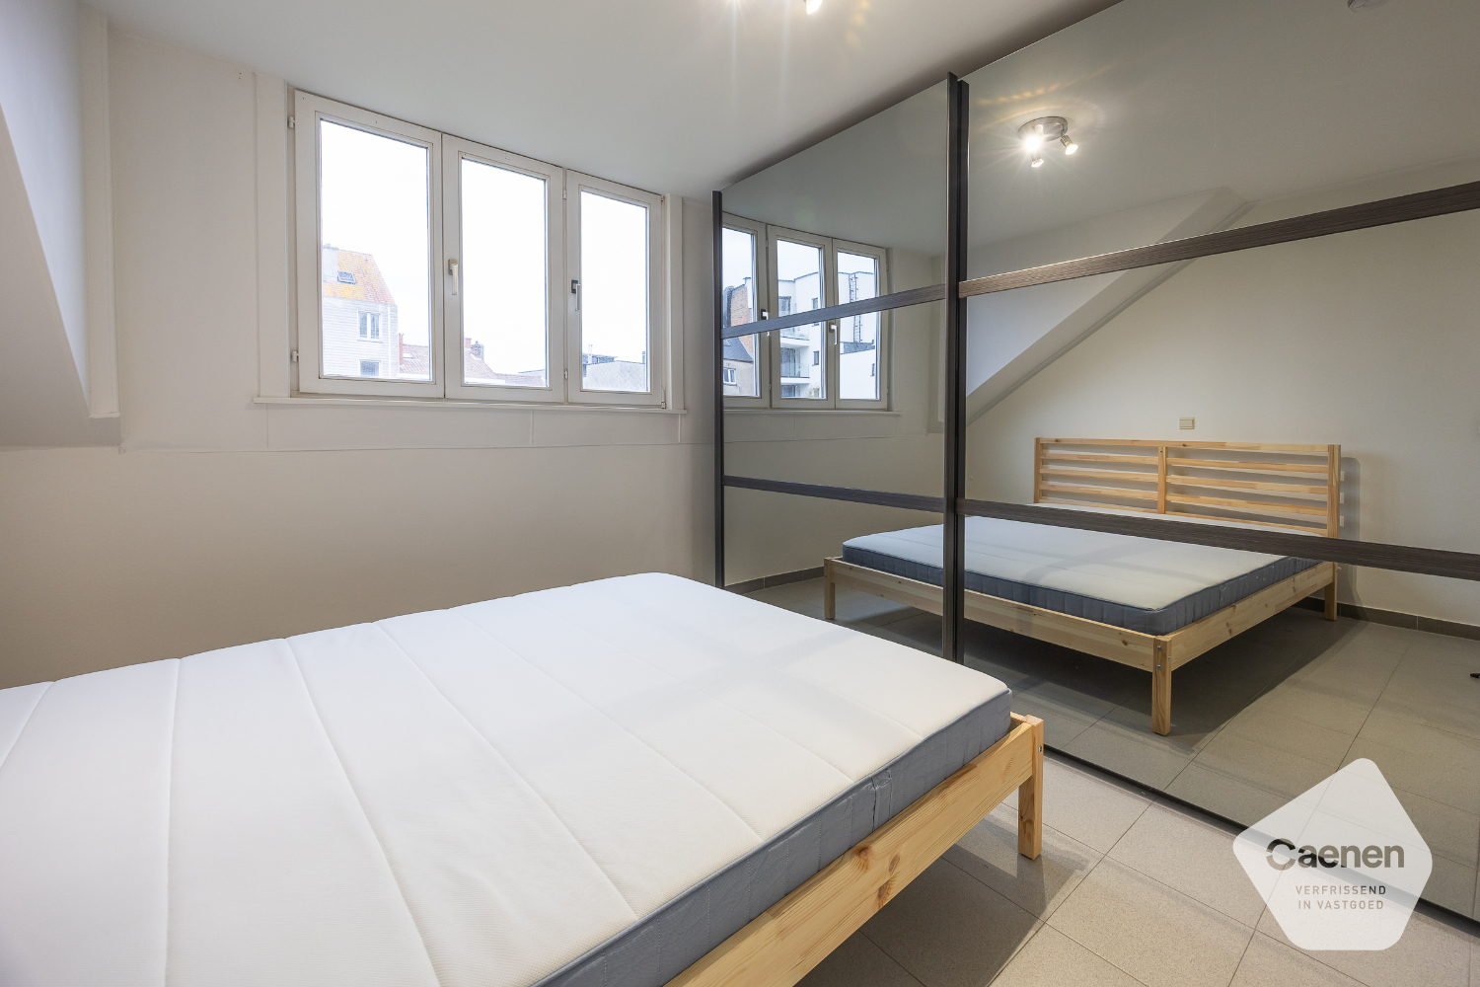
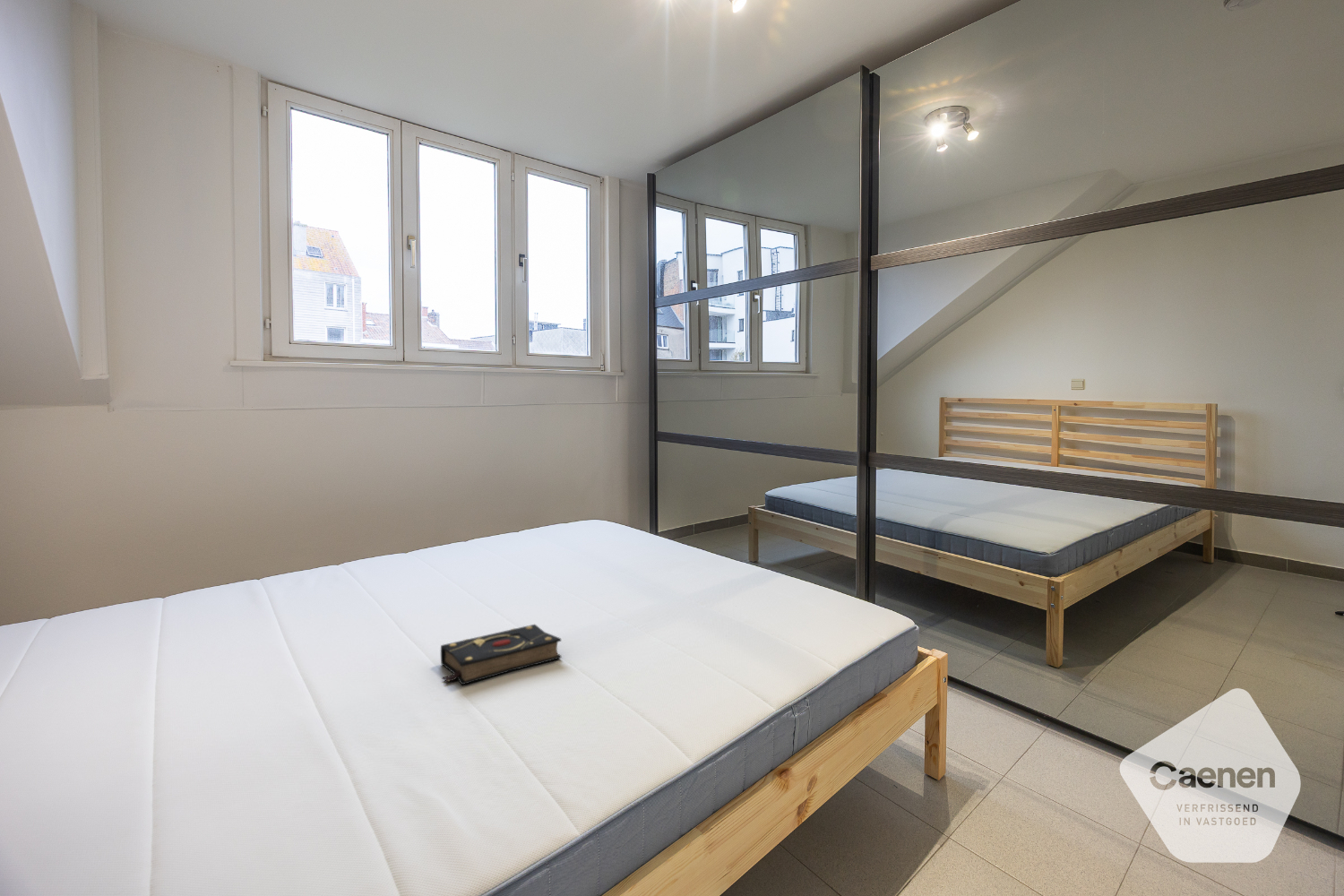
+ book [440,624,562,685]
